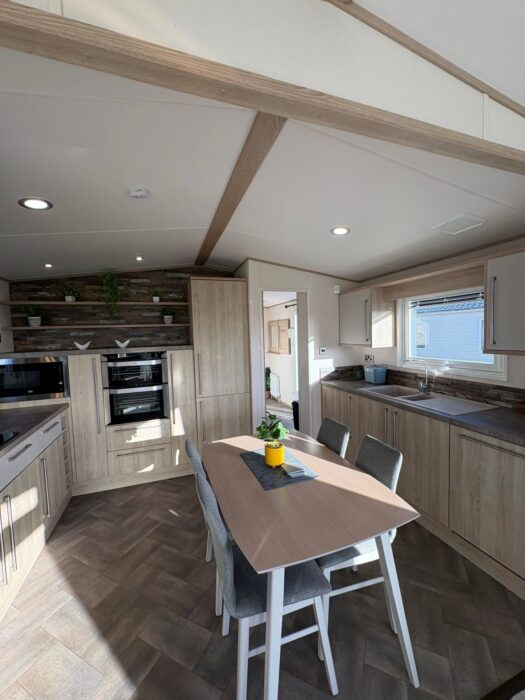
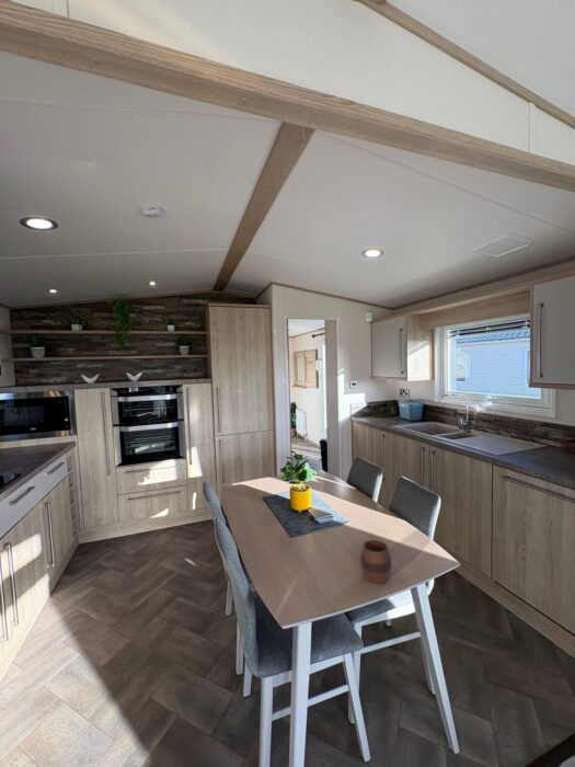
+ cup [359,539,392,584]
